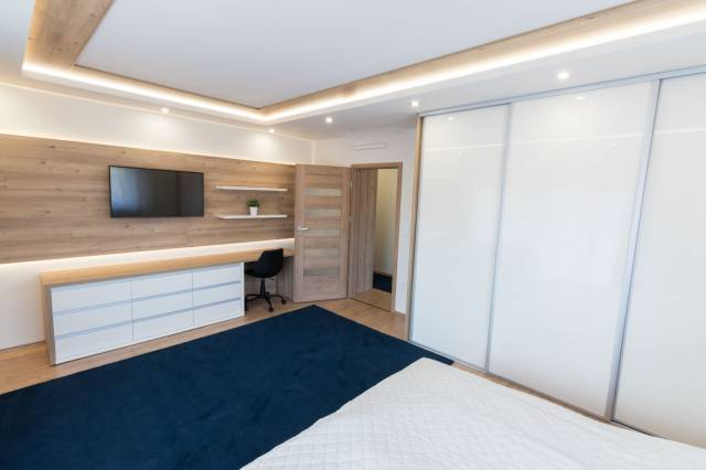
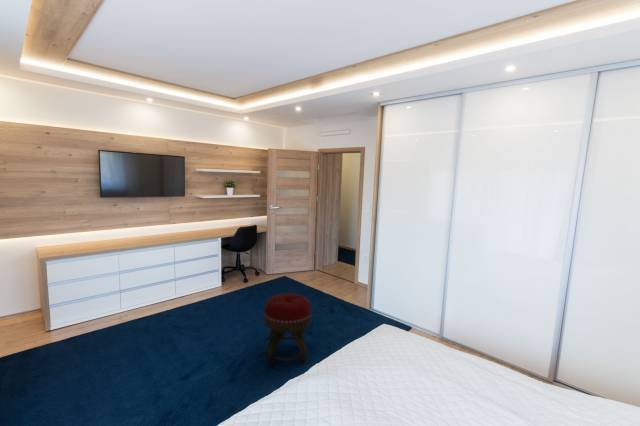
+ footstool [263,292,313,367]
